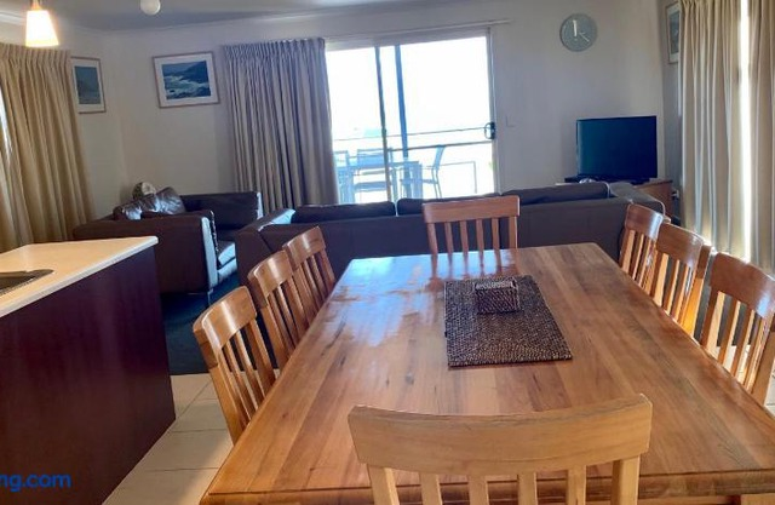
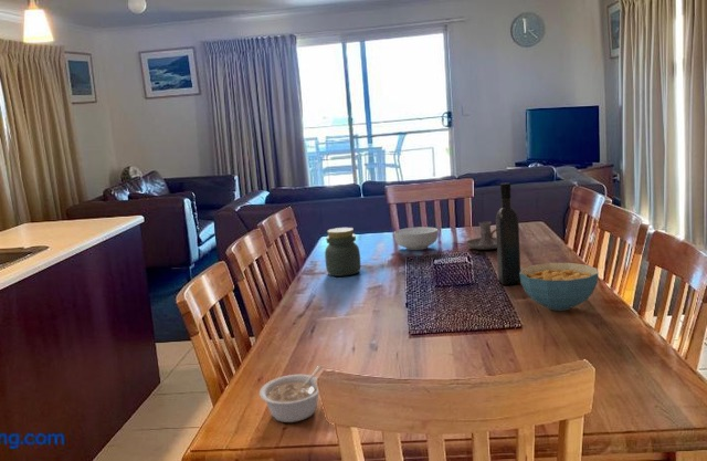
+ jar [324,227,361,277]
+ cereal bowl [519,262,600,312]
+ cereal bowl [393,226,439,251]
+ legume [258,365,324,423]
+ wine bottle [495,181,521,286]
+ candle holder [465,221,497,251]
